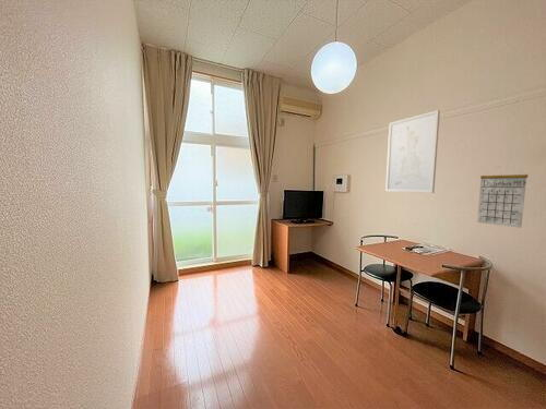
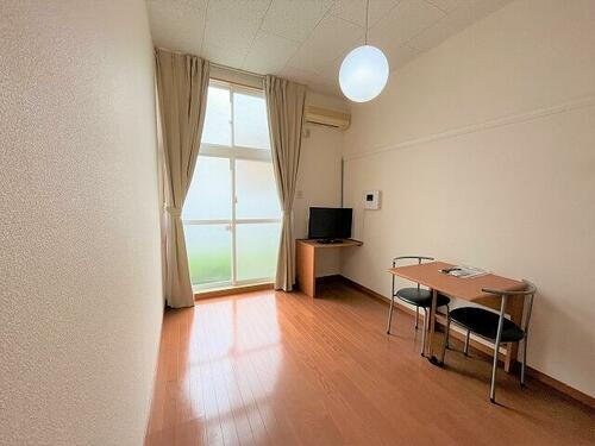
- calendar [476,166,529,229]
- wall art [384,109,441,194]
